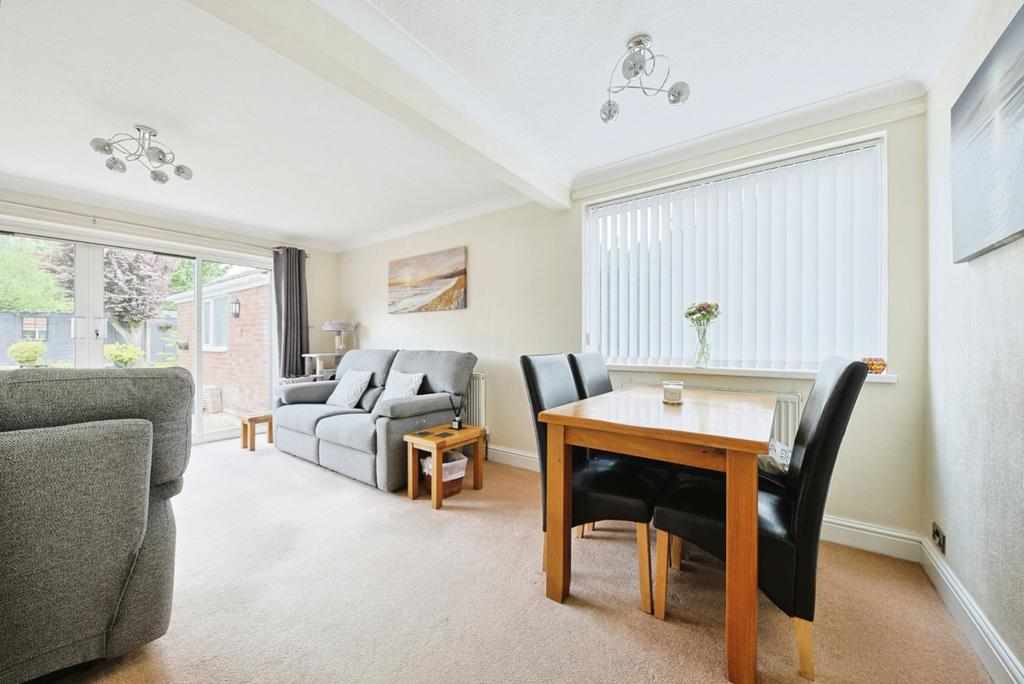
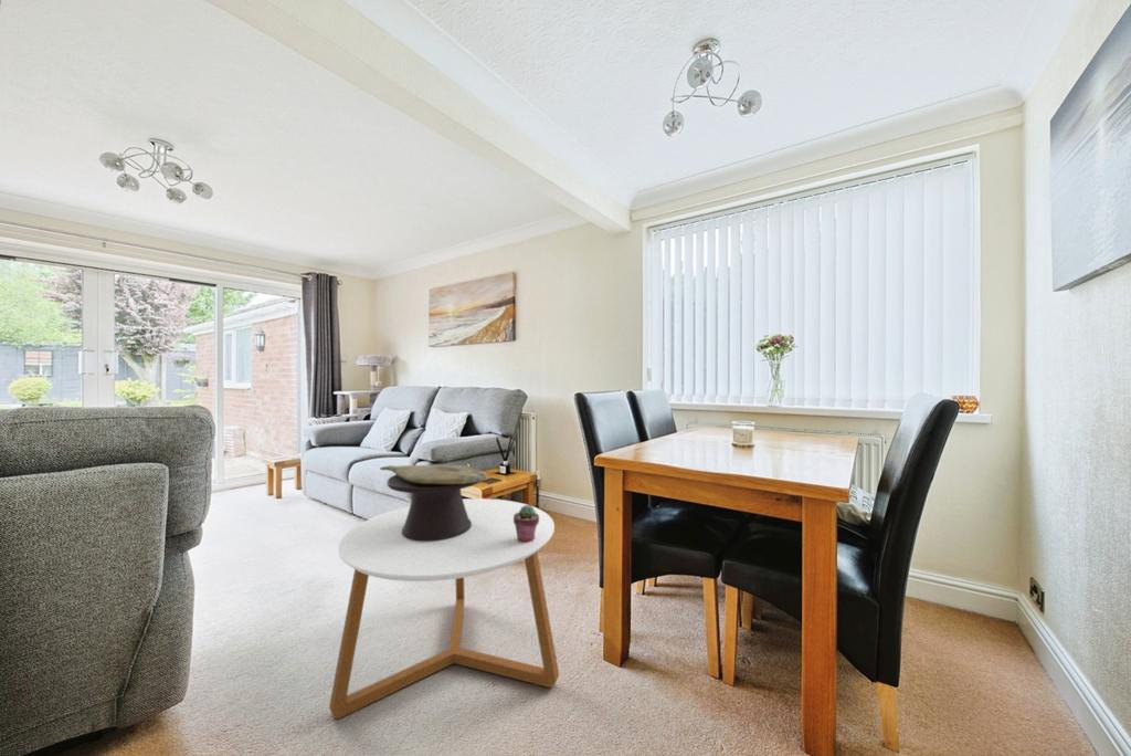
+ potted succulent [514,504,539,543]
+ coffee table [328,497,560,720]
+ decorative bowl [379,464,488,542]
